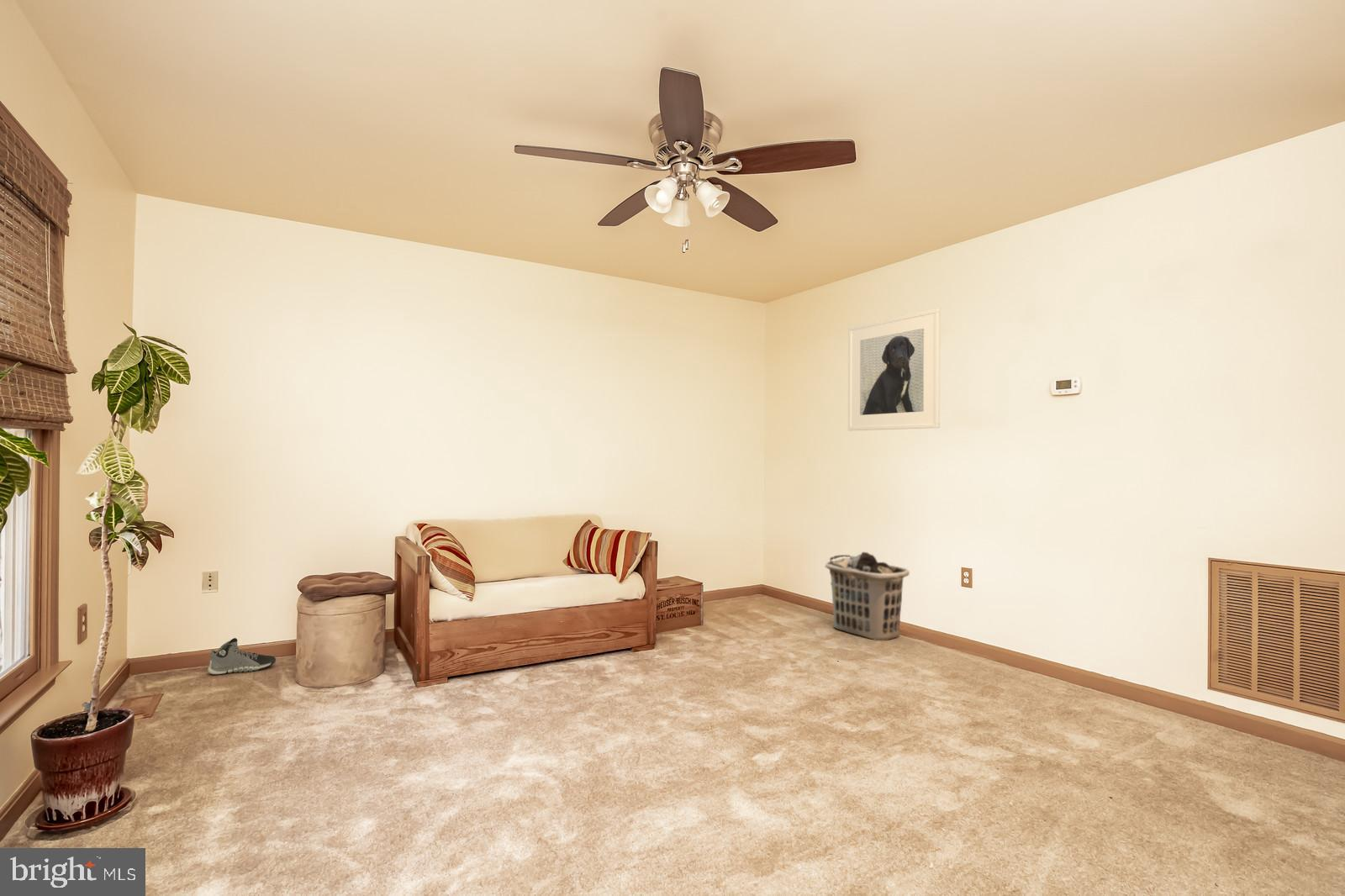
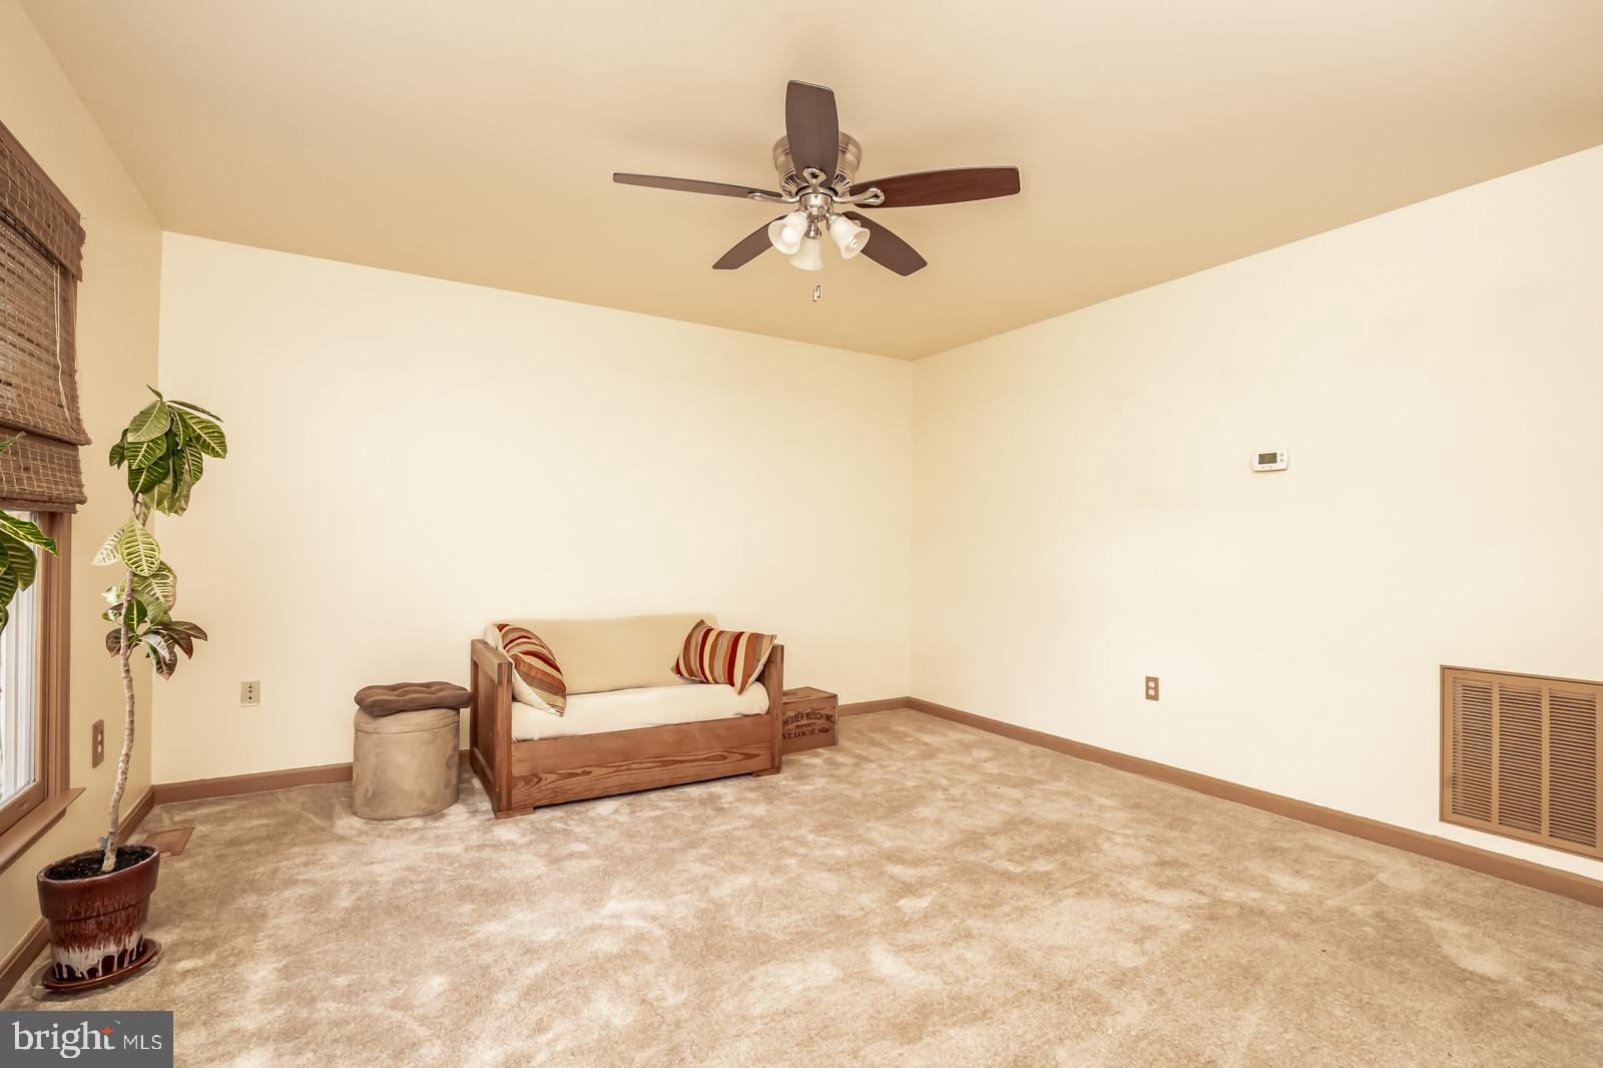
- sneaker [207,637,277,676]
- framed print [847,308,941,431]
- clothes hamper [825,551,910,641]
